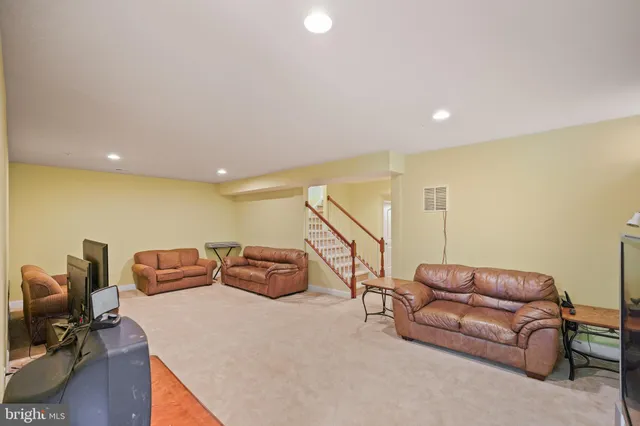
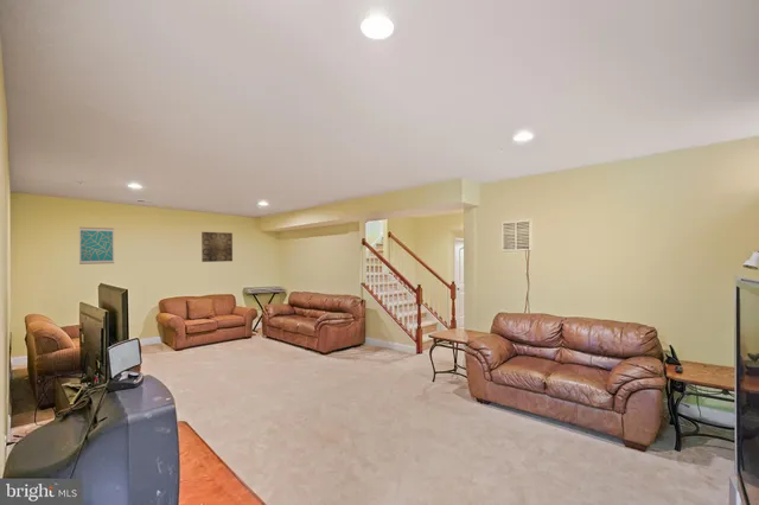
+ wall art [78,226,115,266]
+ wall art [200,231,234,263]
